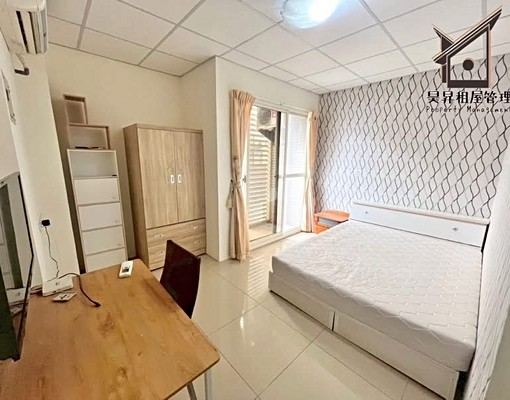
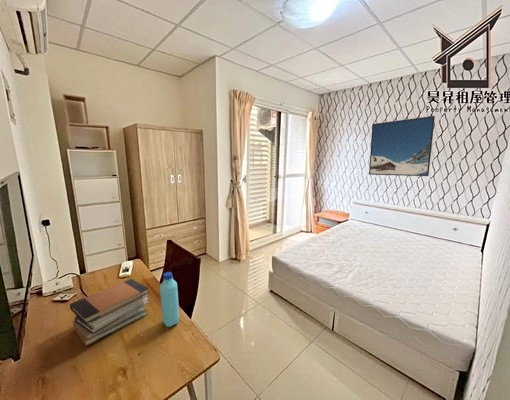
+ book stack [68,278,150,347]
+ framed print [368,115,436,177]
+ water bottle [159,271,180,328]
